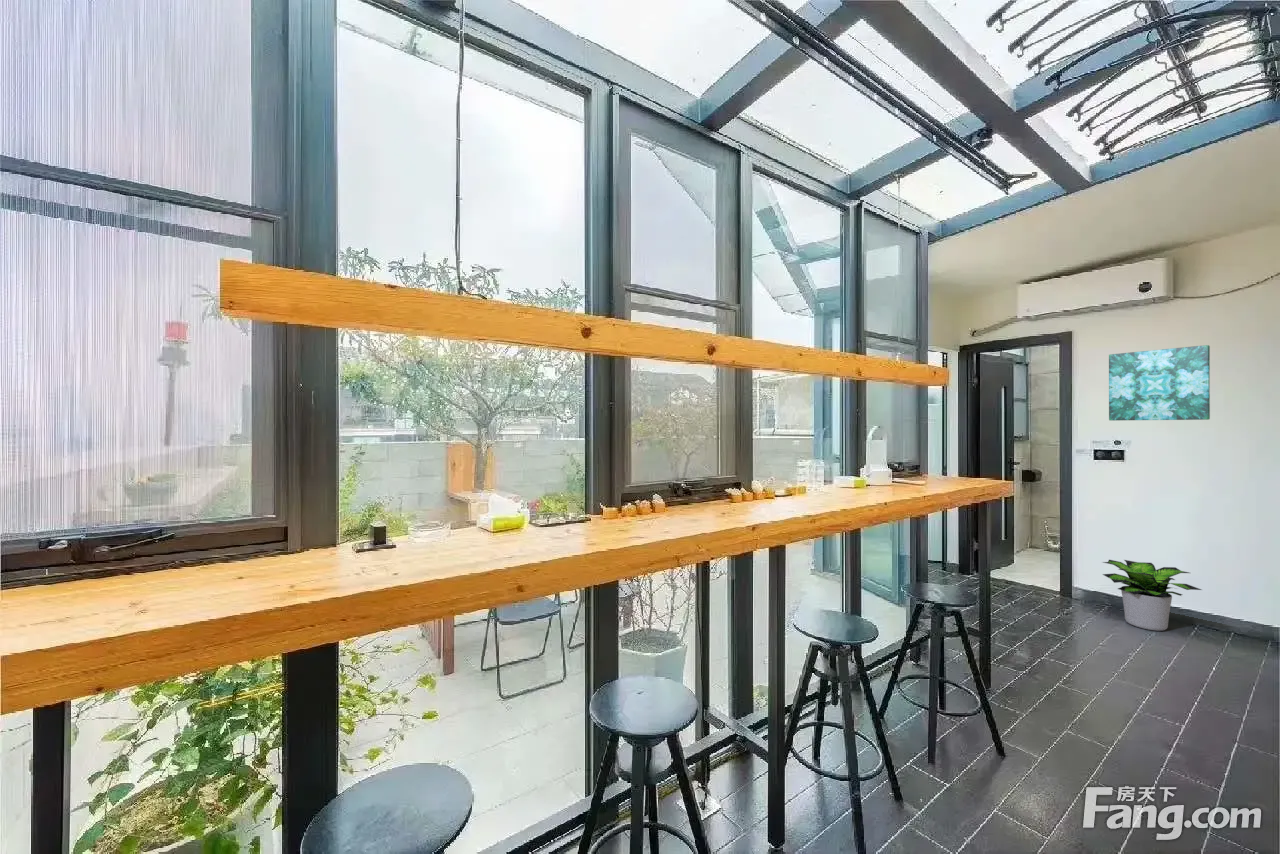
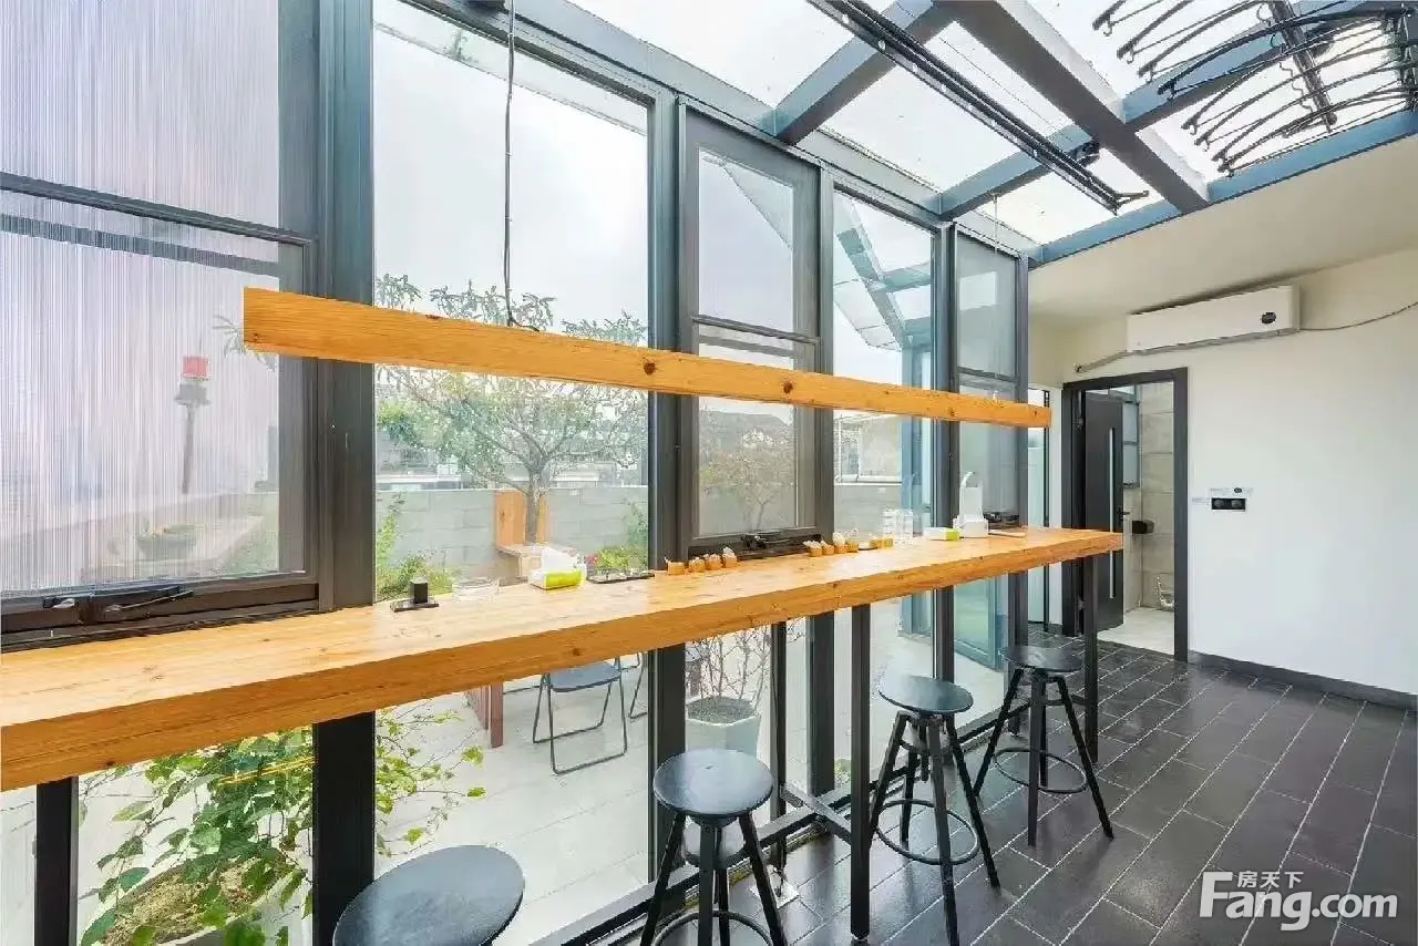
- potted plant [1102,559,1202,632]
- wall art [1108,344,1211,421]
